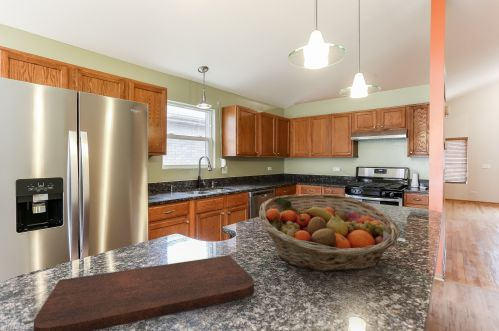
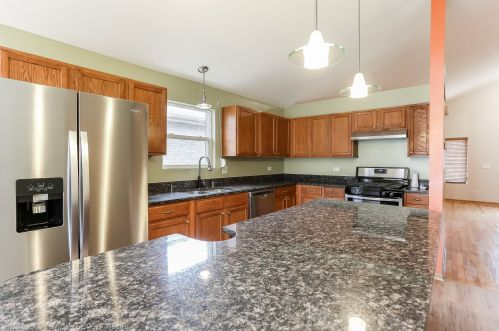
- cutting board [33,254,255,331]
- fruit basket [258,193,401,273]
